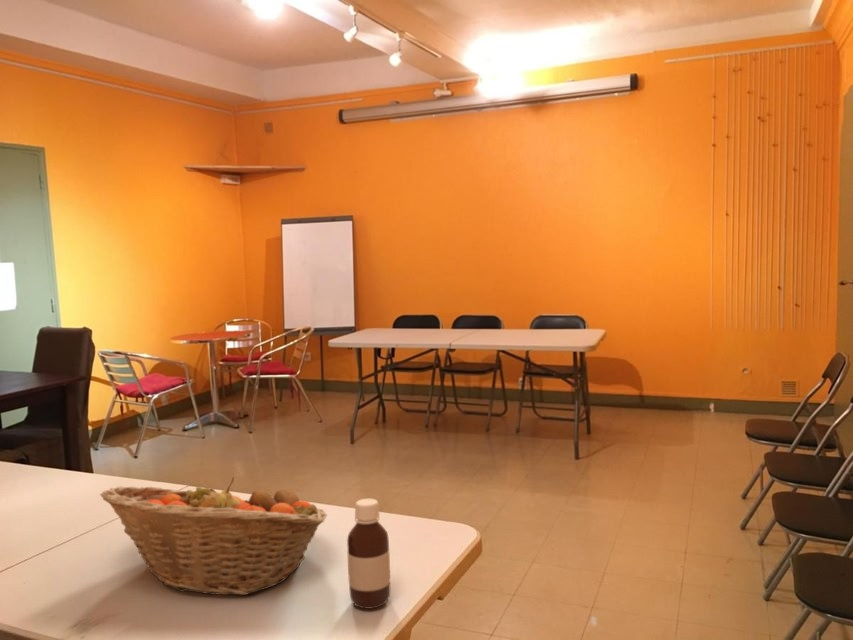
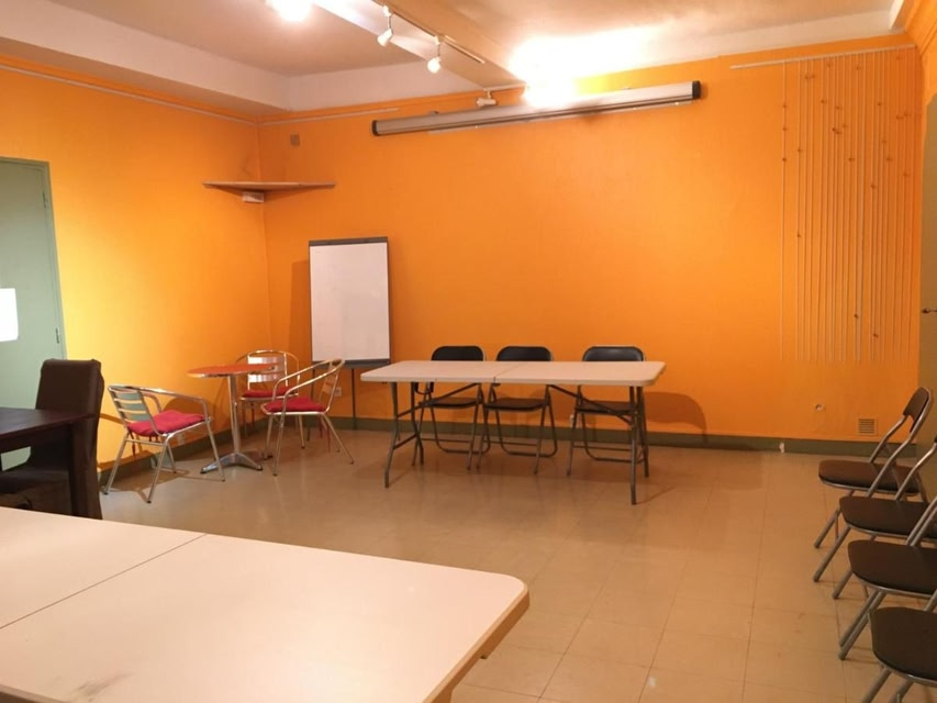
- fruit basket [99,477,328,596]
- bottle [346,498,391,610]
